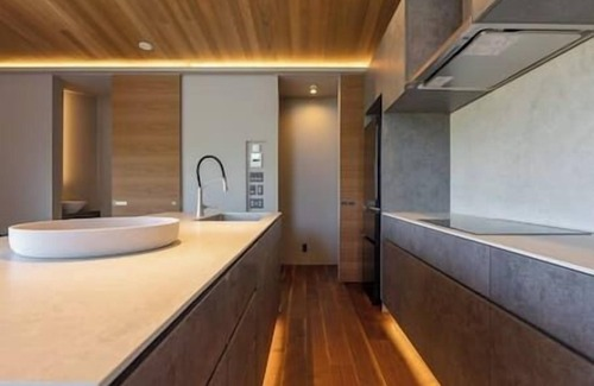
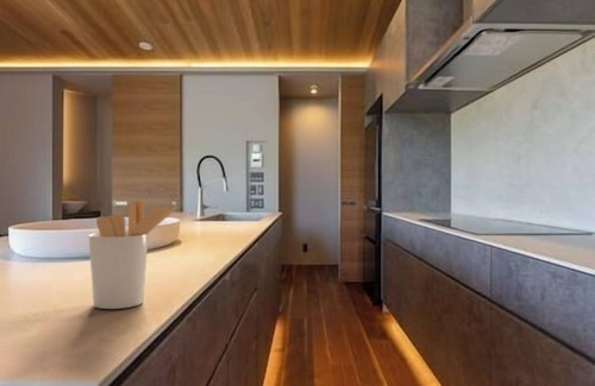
+ utensil holder [88,198,178,310]
